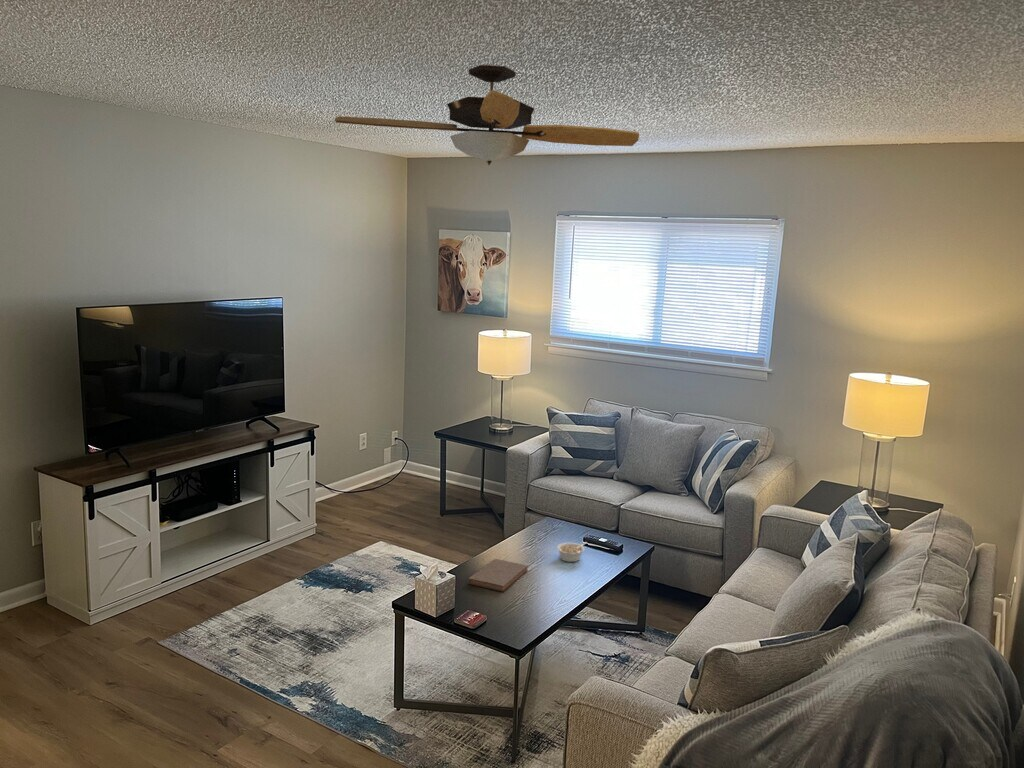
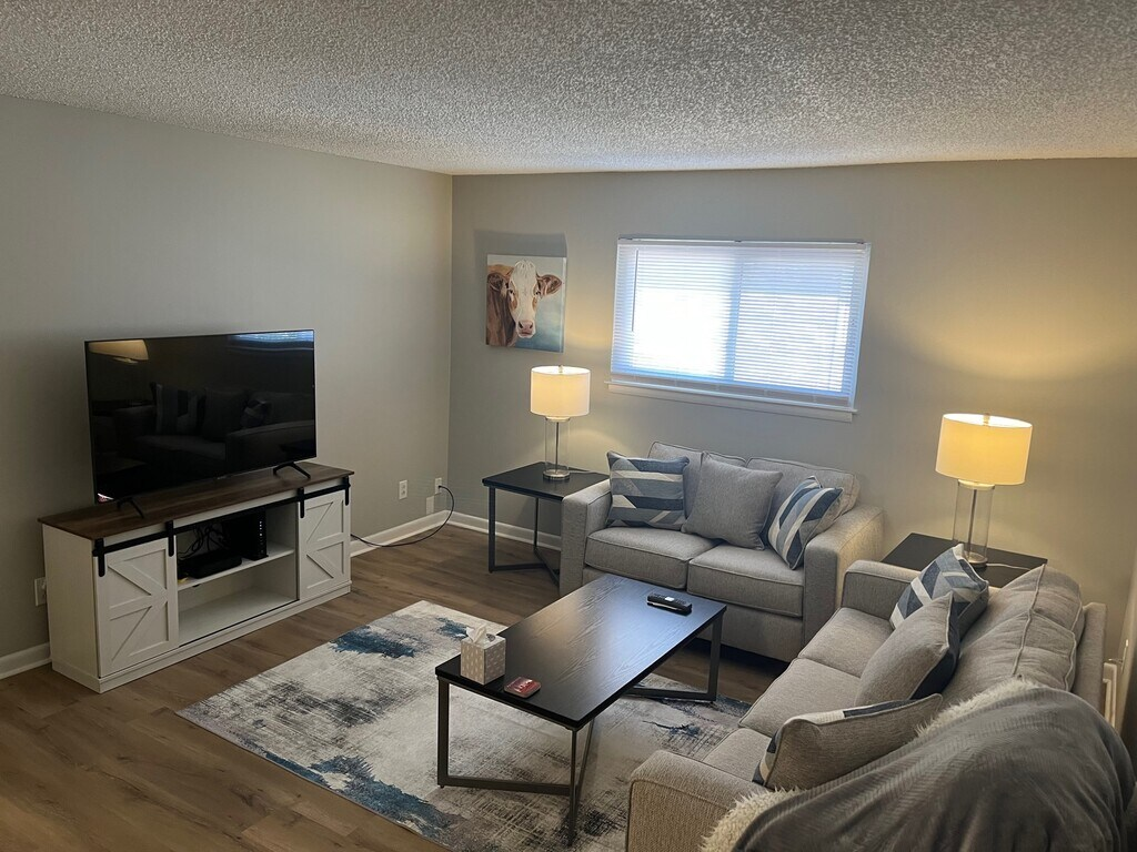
- legume [556,541,588,563]
- book [467,558,529,593]
- ceiling fan [334,64,640,166]
